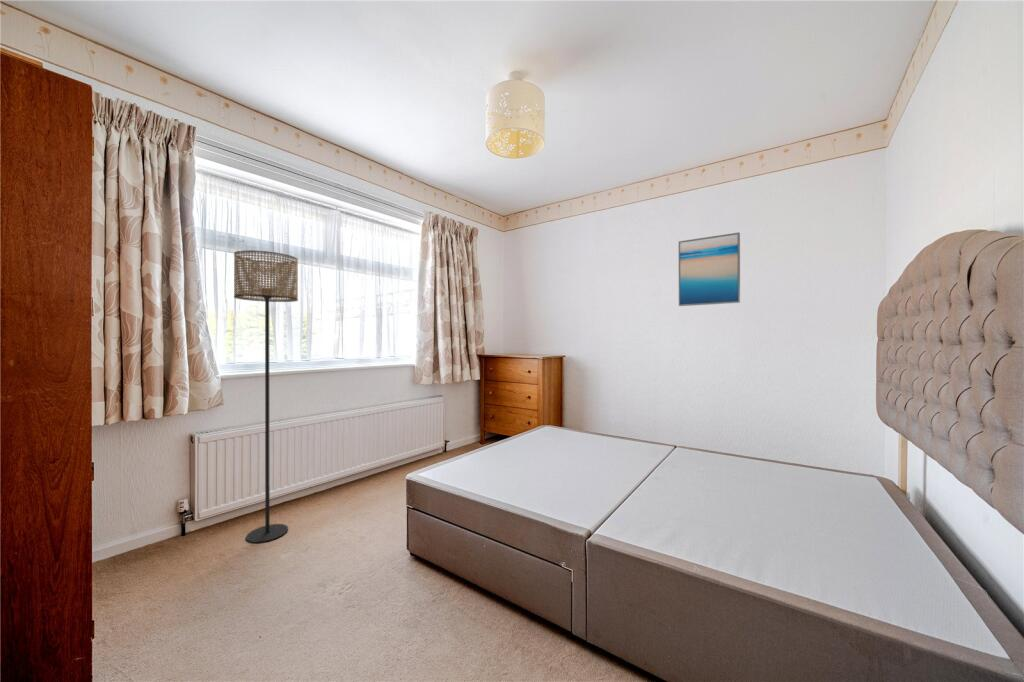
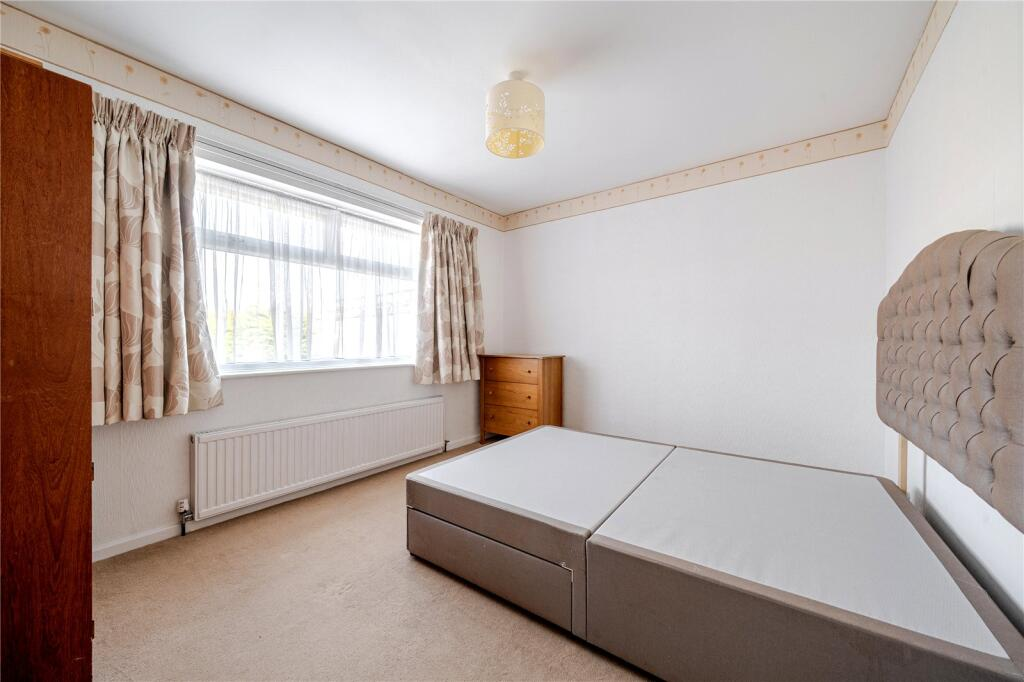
- wall art [678,231,741,307]
- floor lamp [233,249,299,544]
